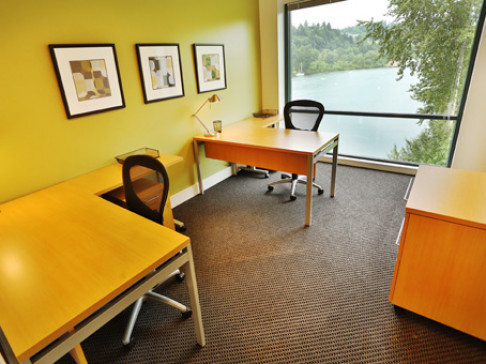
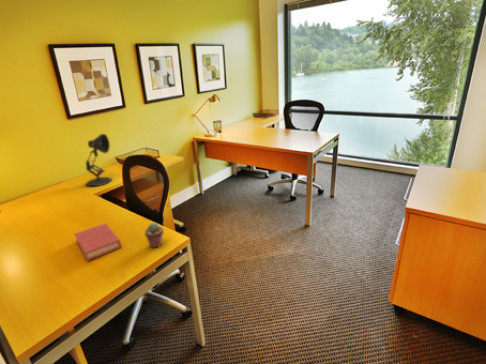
+ desk lamp [85,133,113,187]
+ potted succulent [144,222,165,249]
+ book [73,222,123,262]
